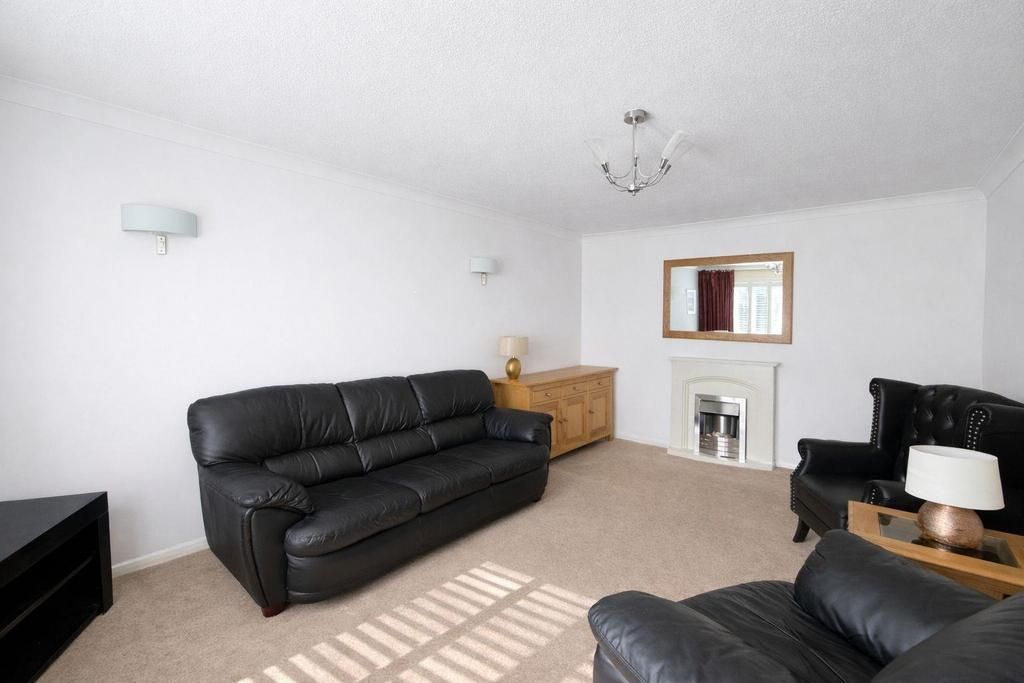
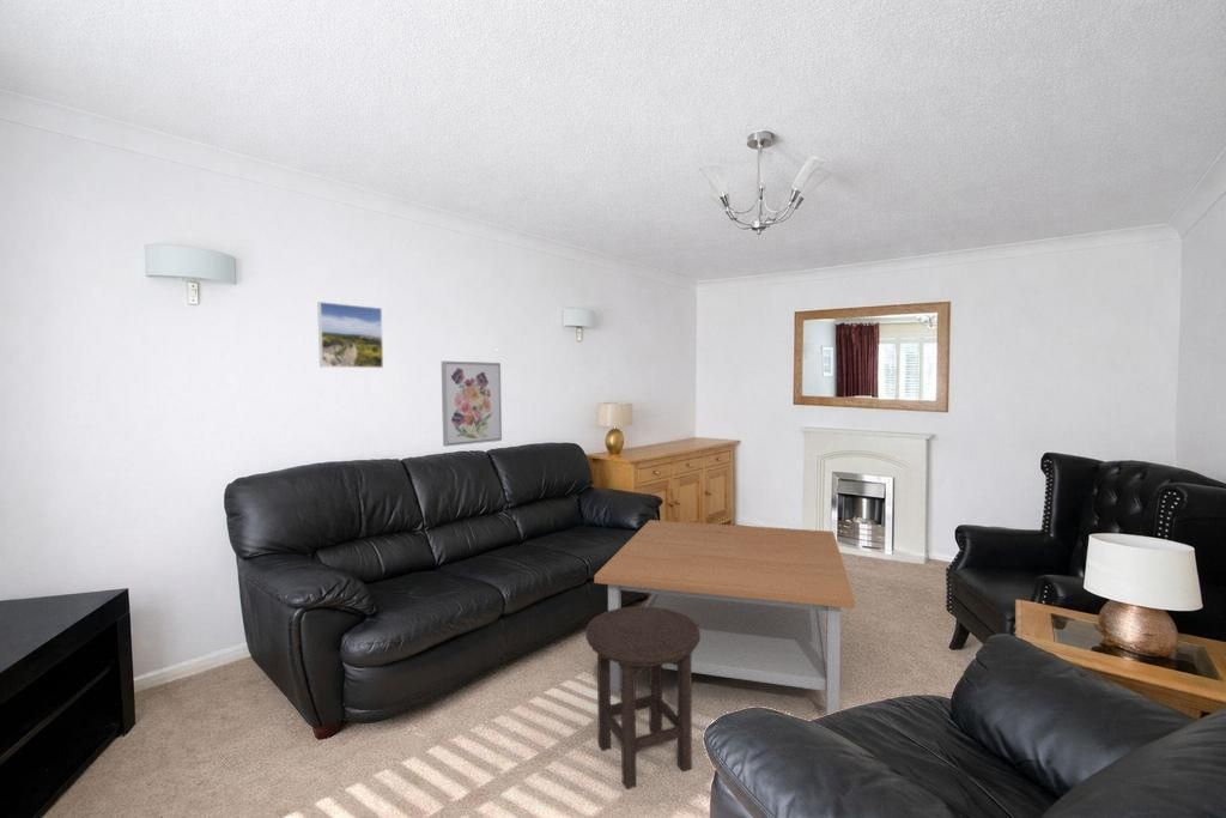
+ stool [584,605,700,790]
+ wall art [441,360,503,448]
+ coffee table [593,519,856,716]
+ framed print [316,301,384,369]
